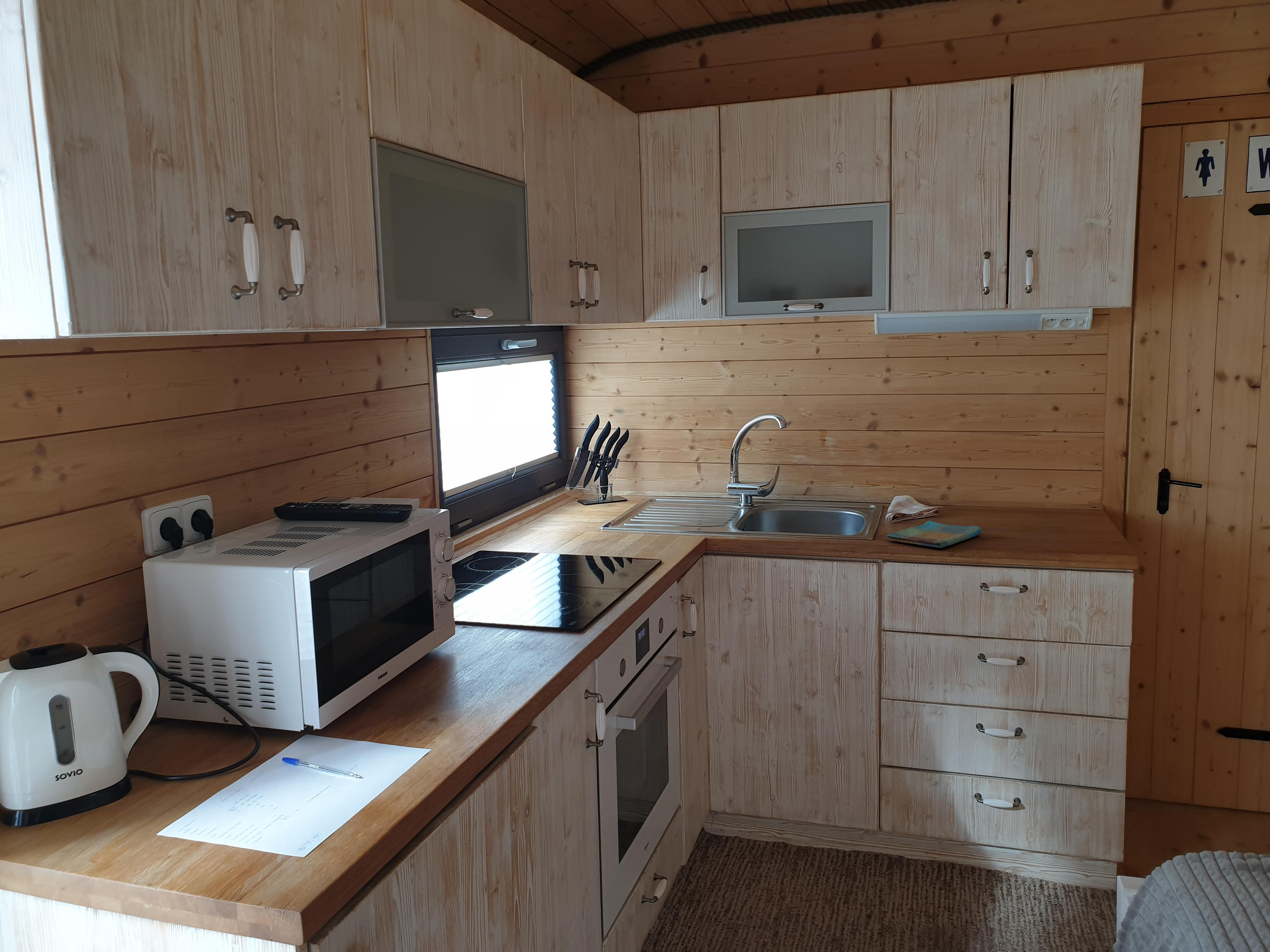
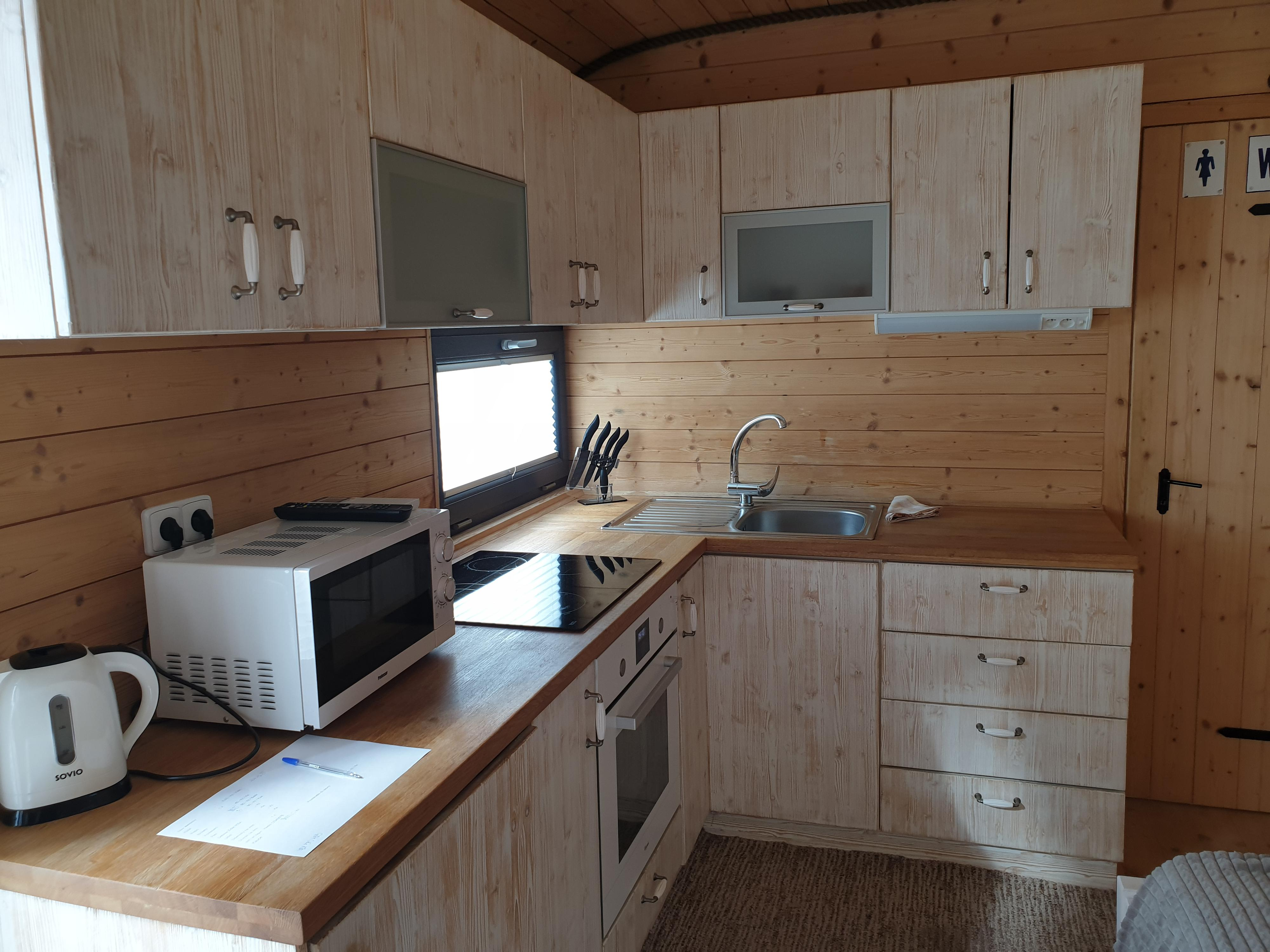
- dish towel [887,520,982,548]
